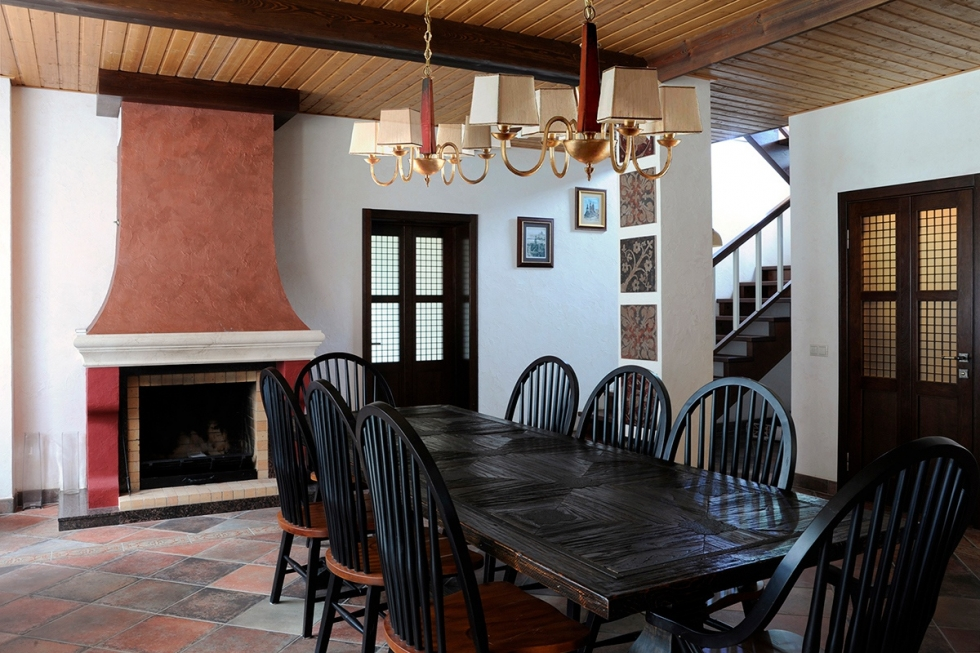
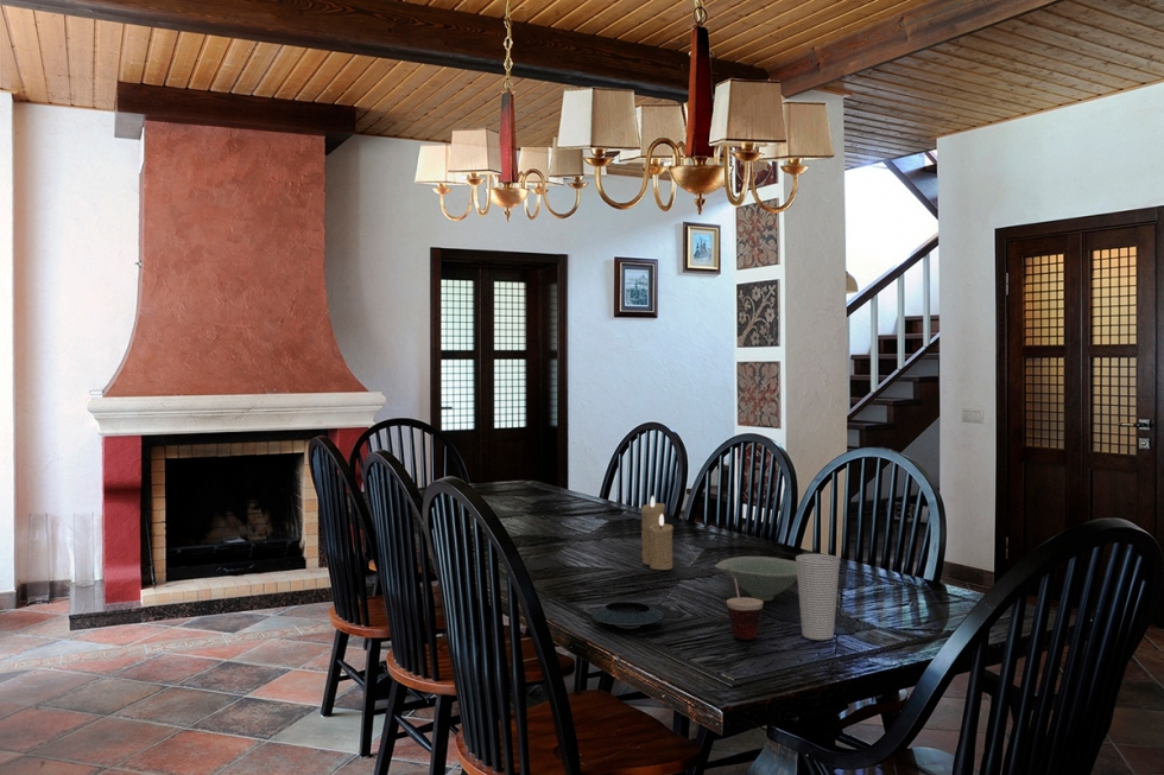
+ saucer [590,601,665,630]
+ cup [726,567,765,641]
+ candle [640,495,675,571]
+ bowl [714,555,798,602]
+ cup [795,553,841,641]
